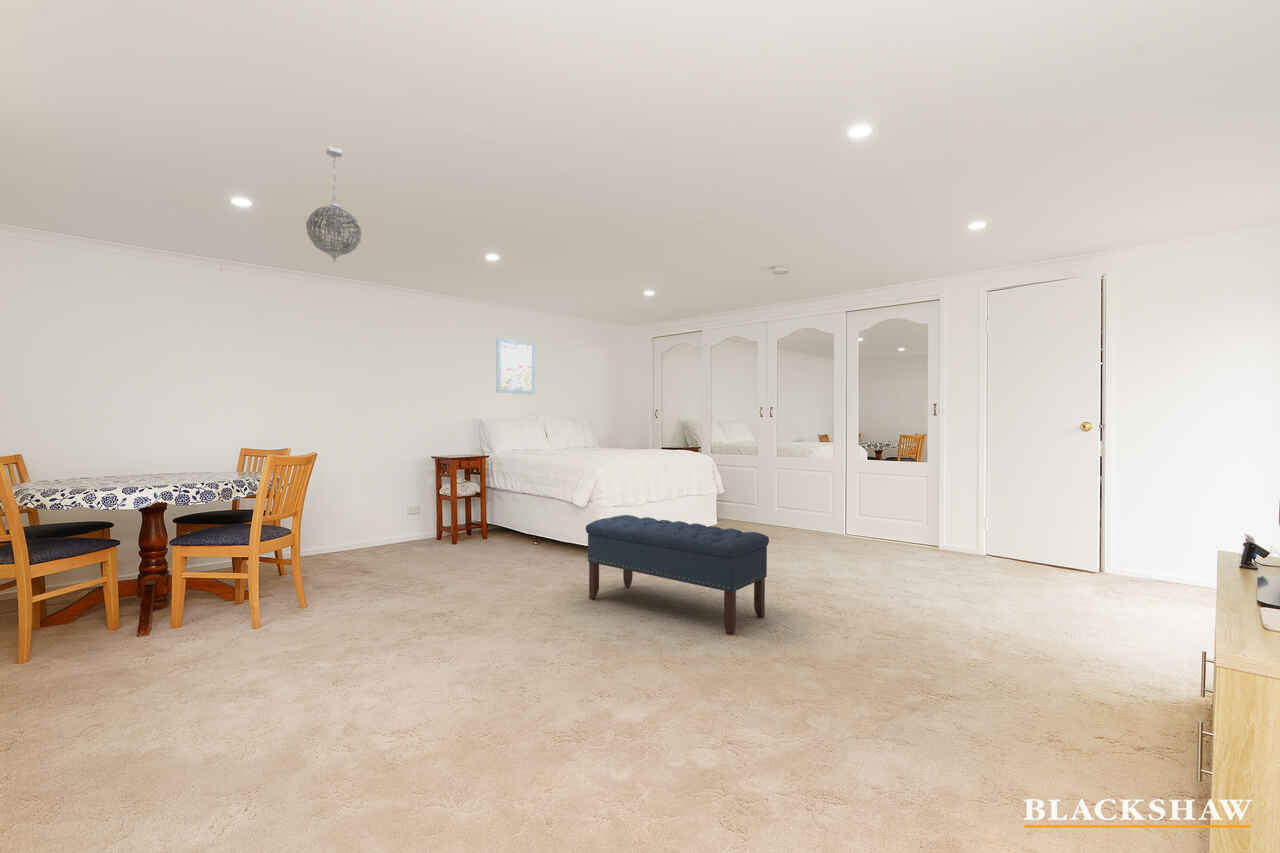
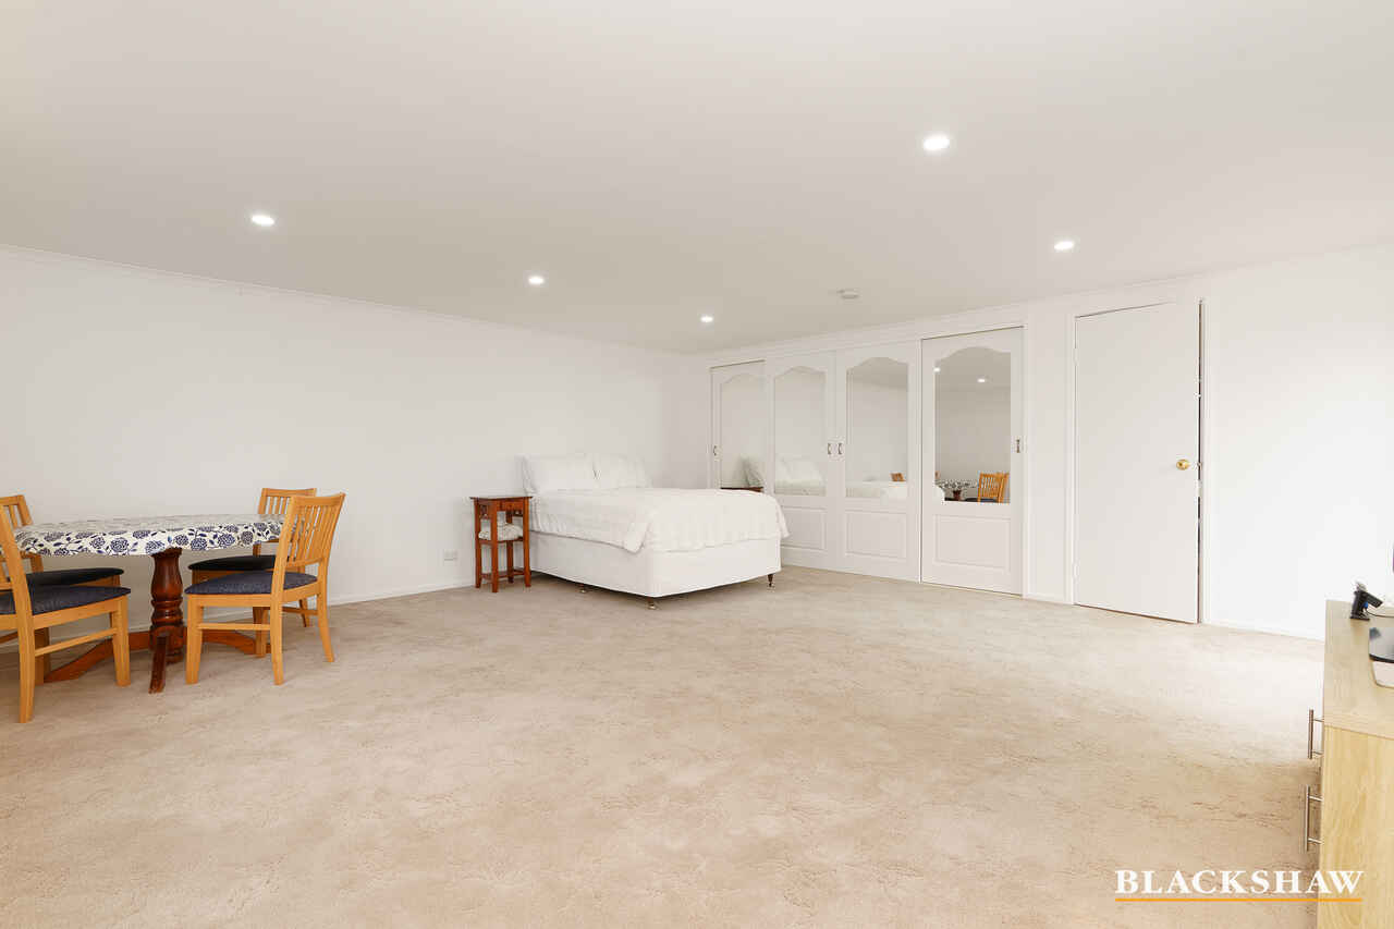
- bench [585,514,770,637]
- pendant light [305,145,363,264]
- wall art [496,337,536,395]
